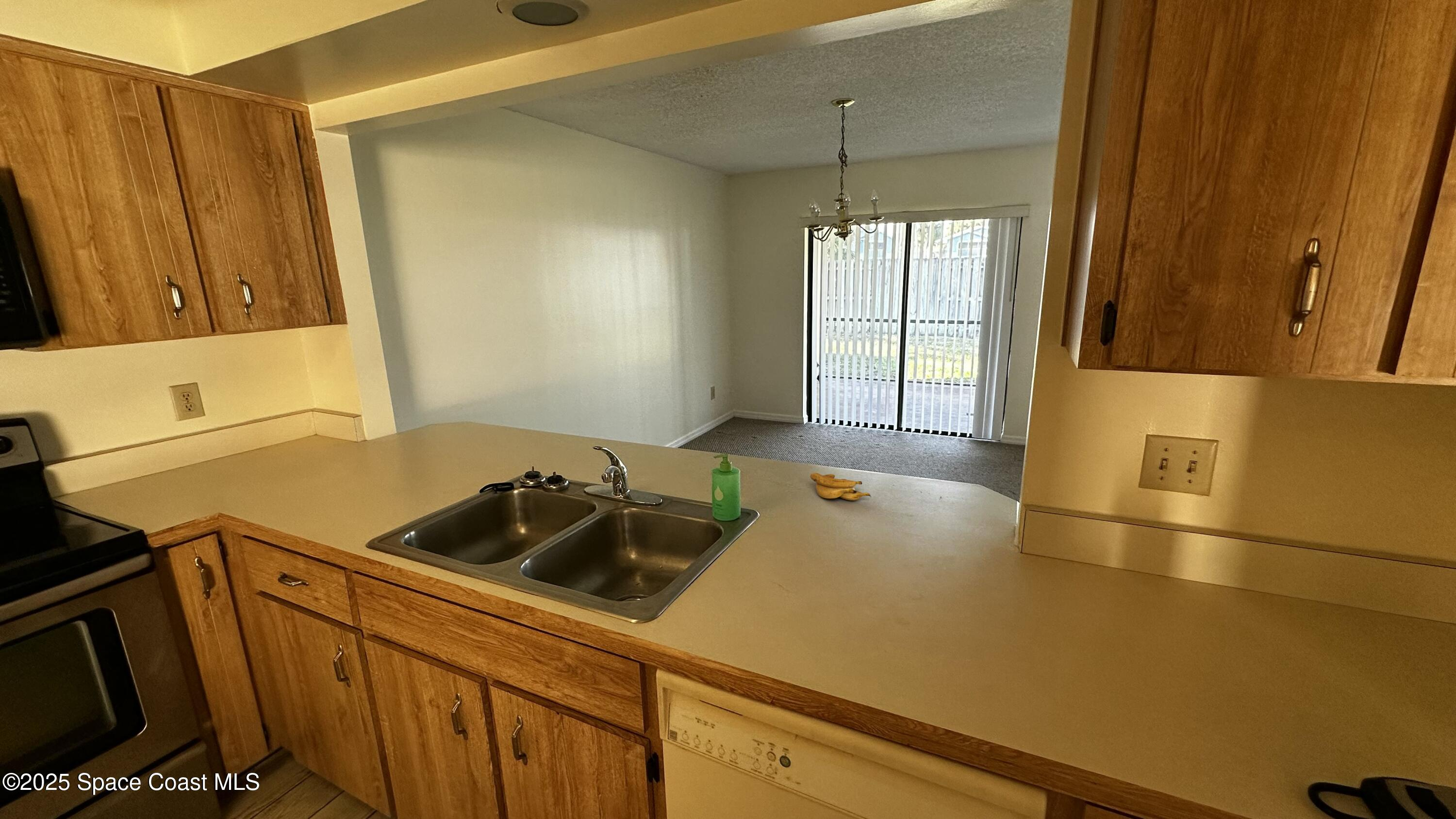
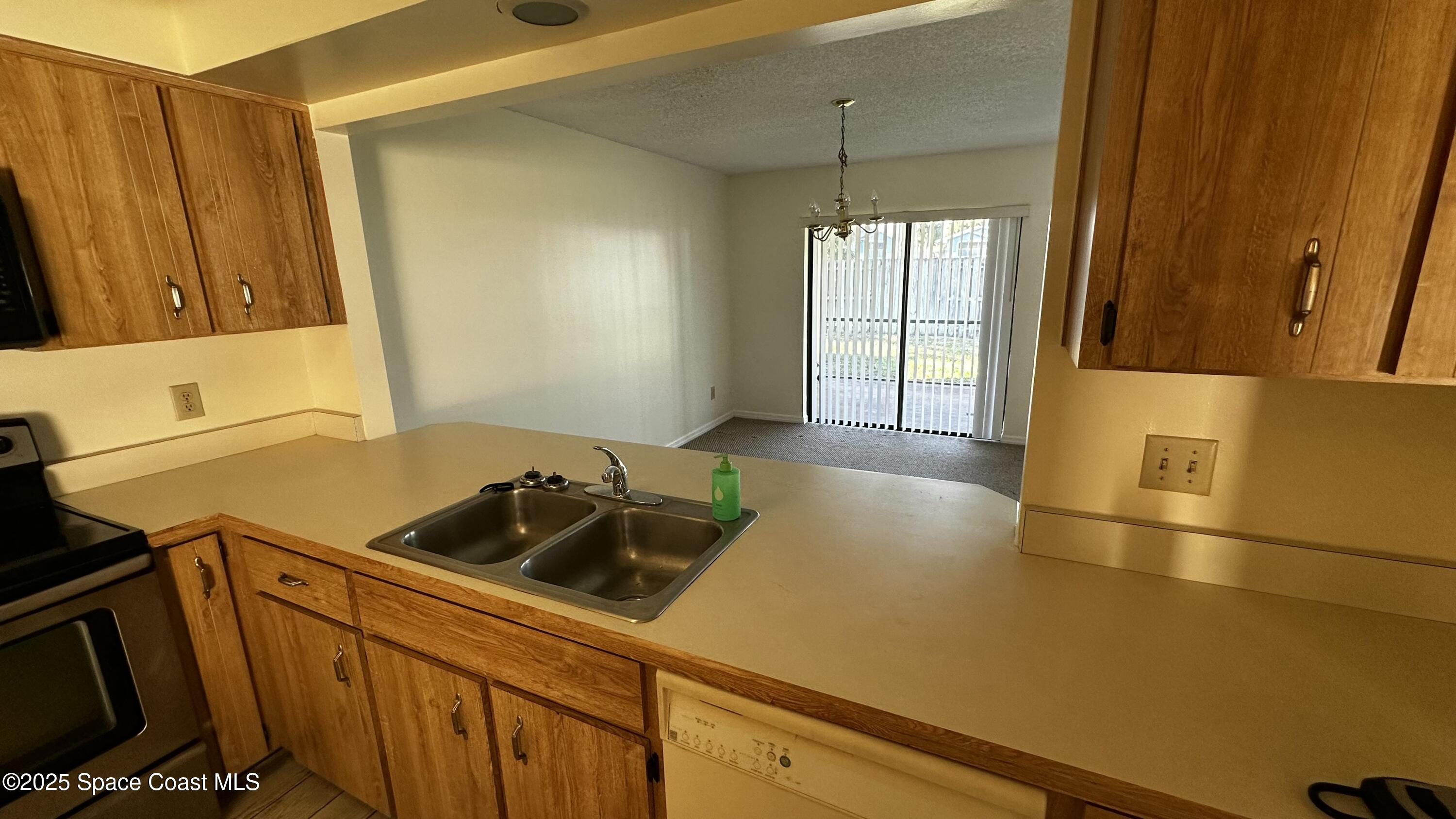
- banana [810,472,872,501]
